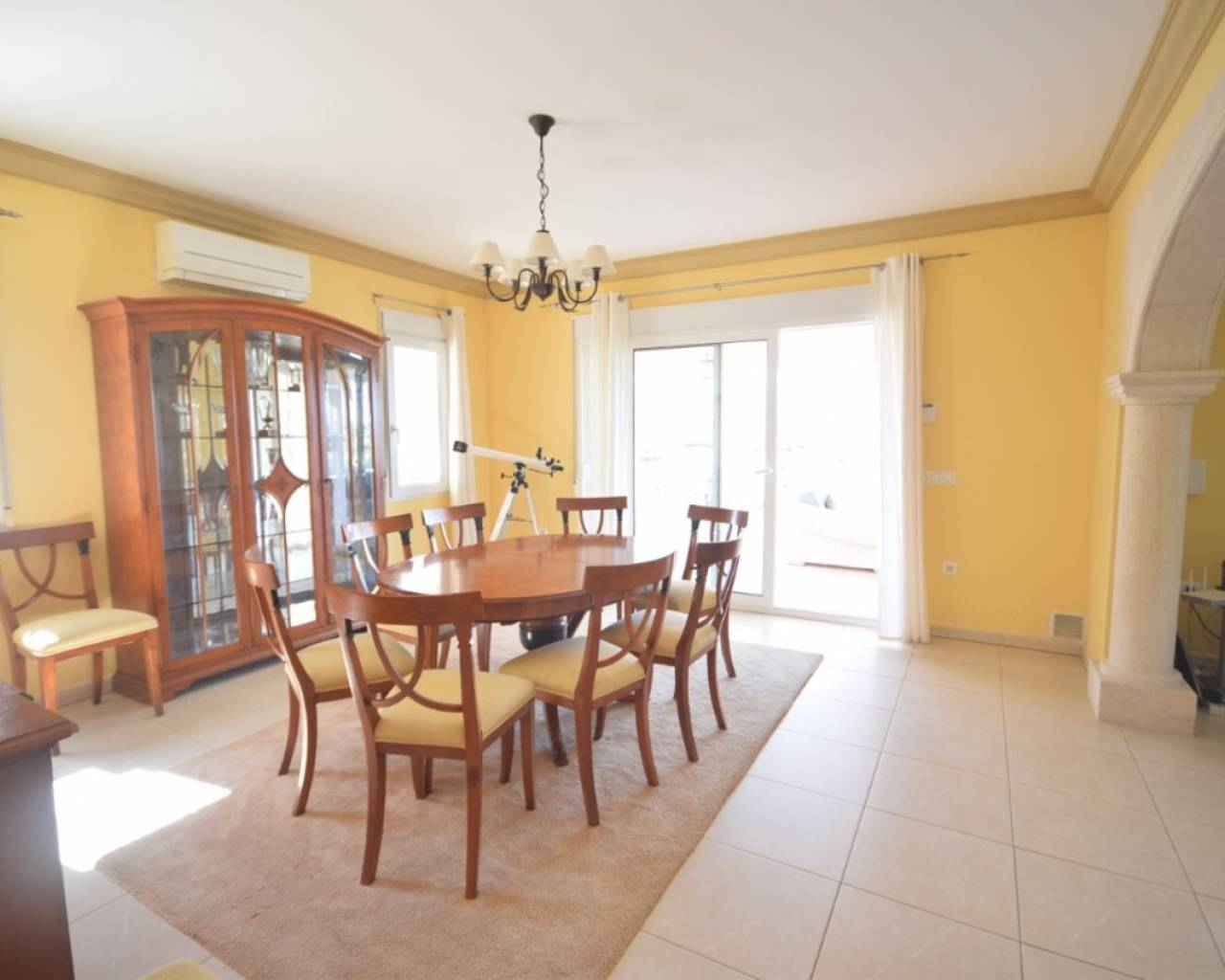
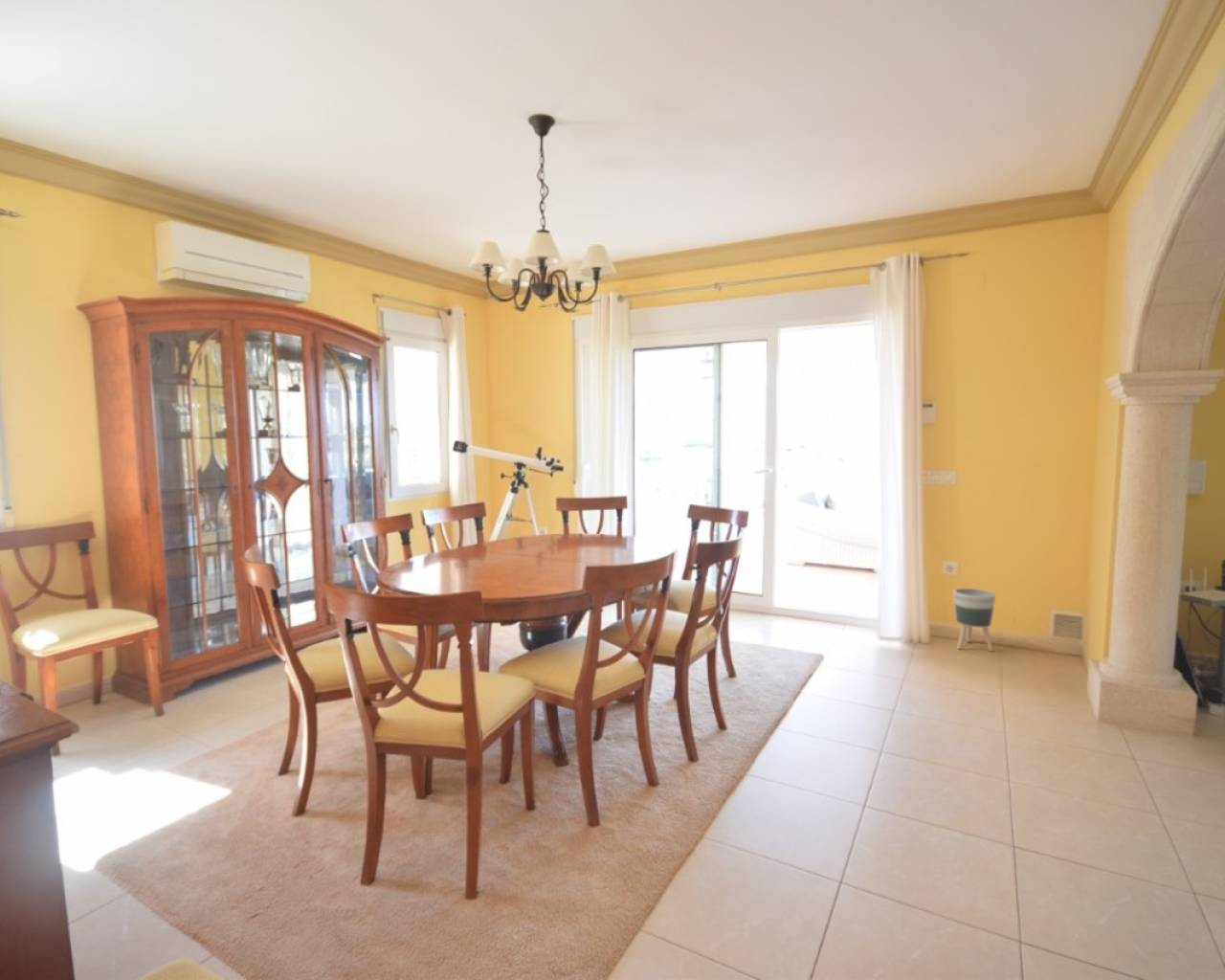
+ planter [952,588,996,652]
